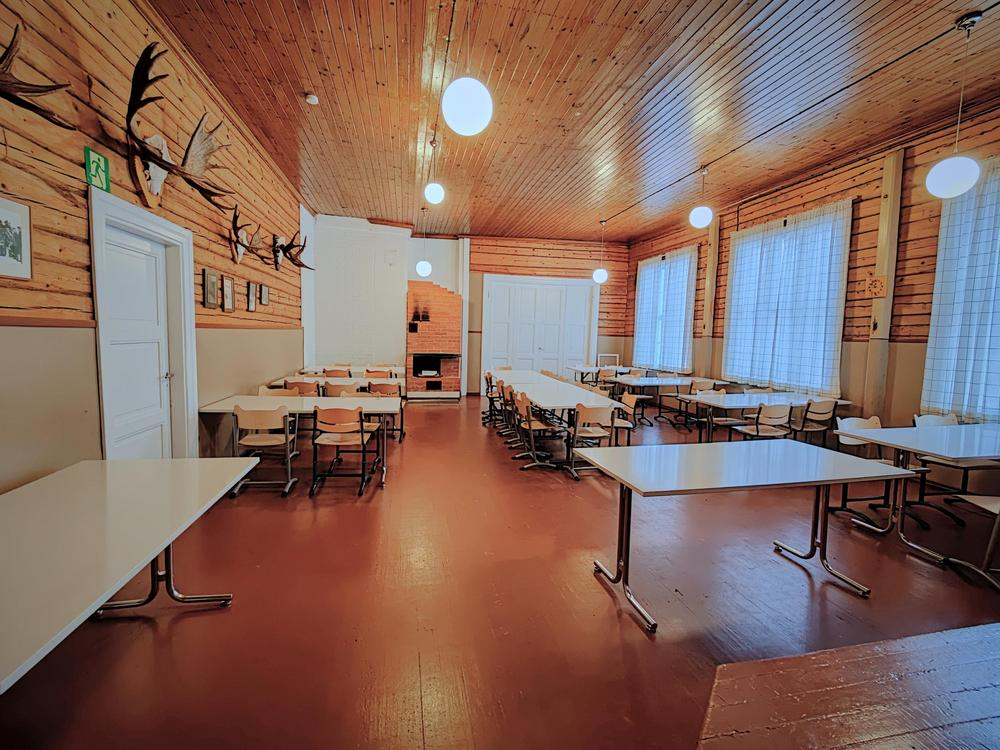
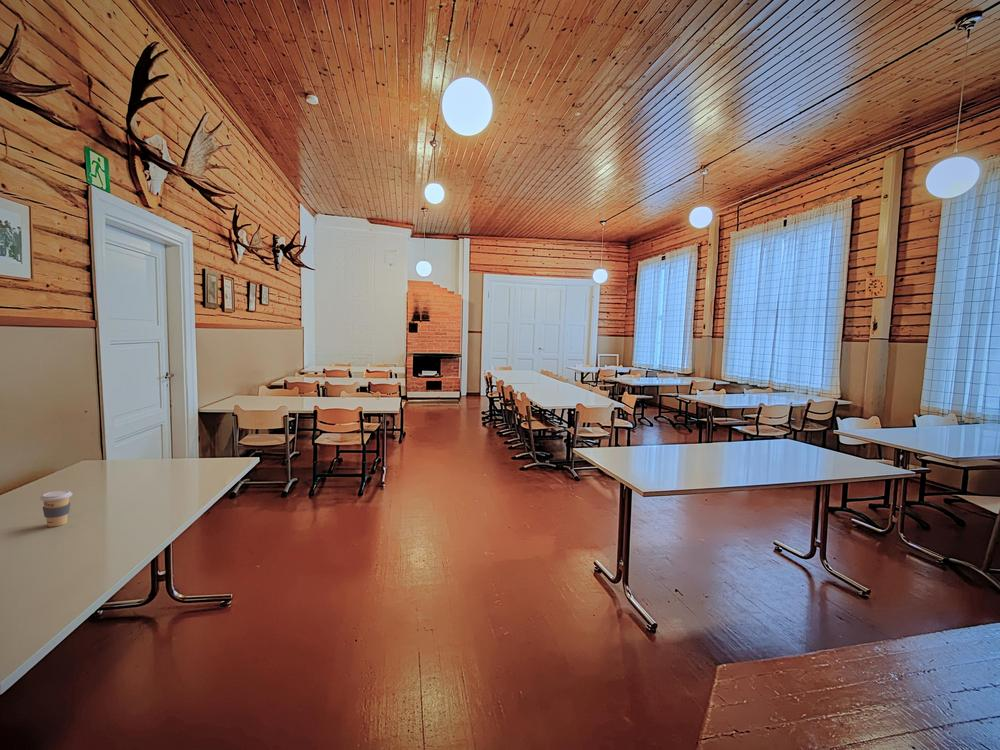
+ coffee cup [39,489,73,528]
